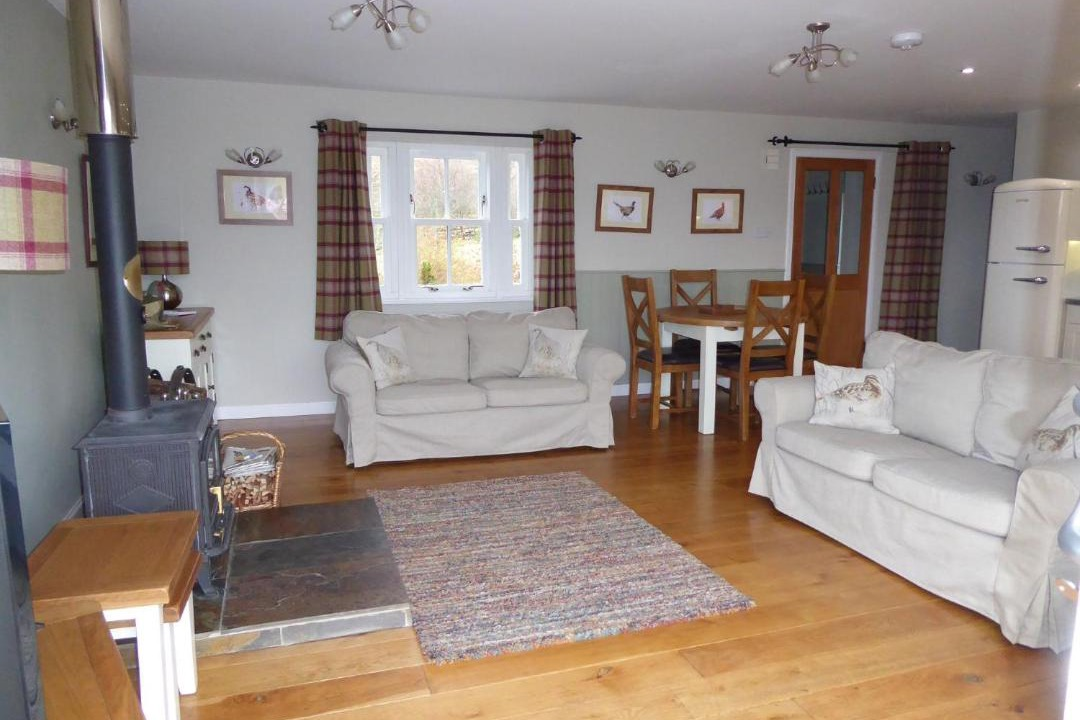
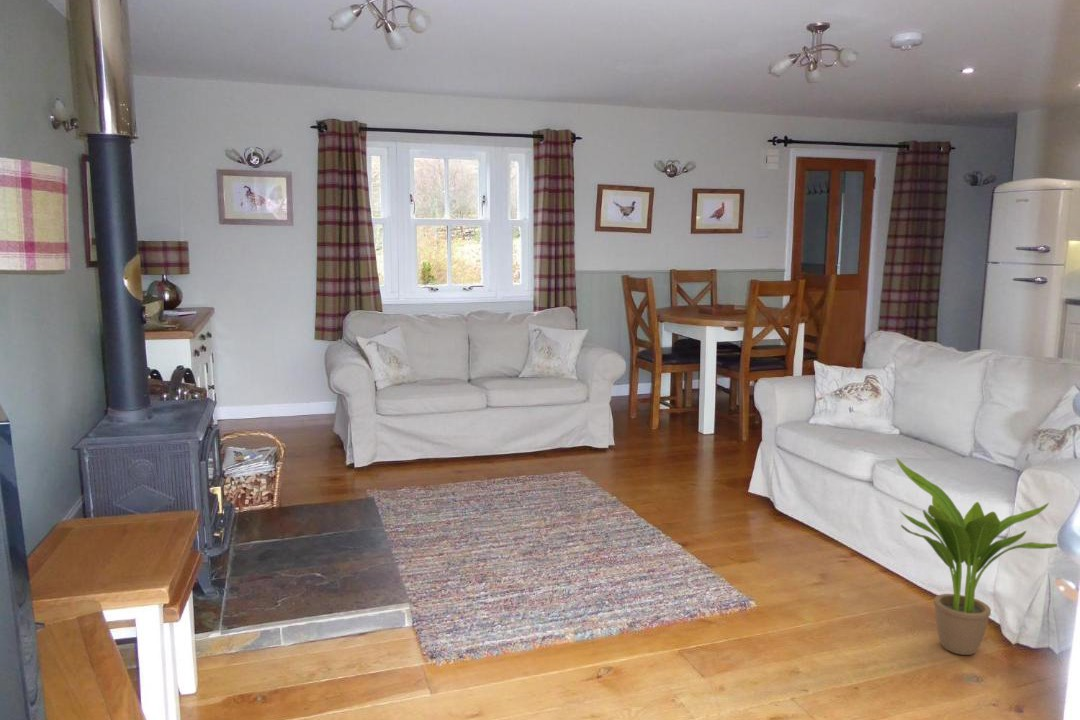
+ potted plant [895,457,1058,656]
